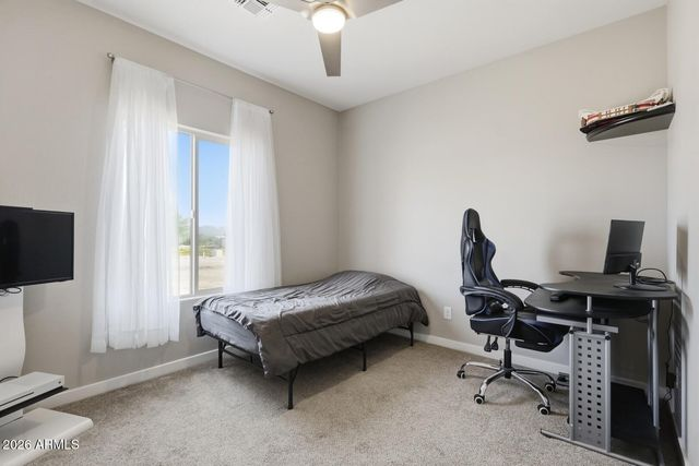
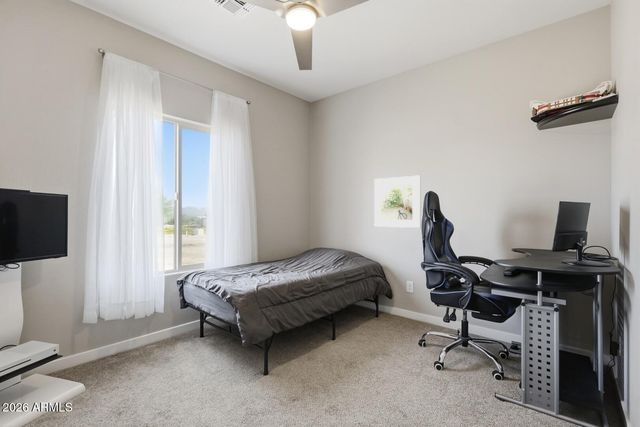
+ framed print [373,175,422,229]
